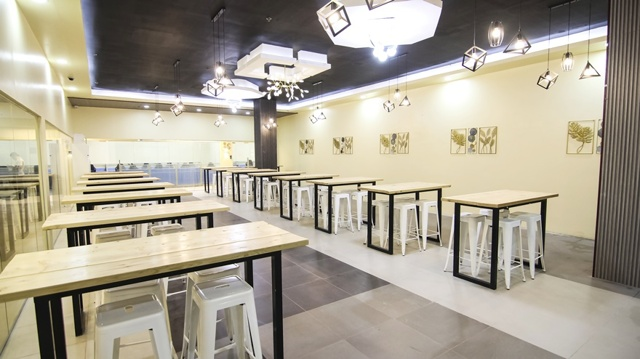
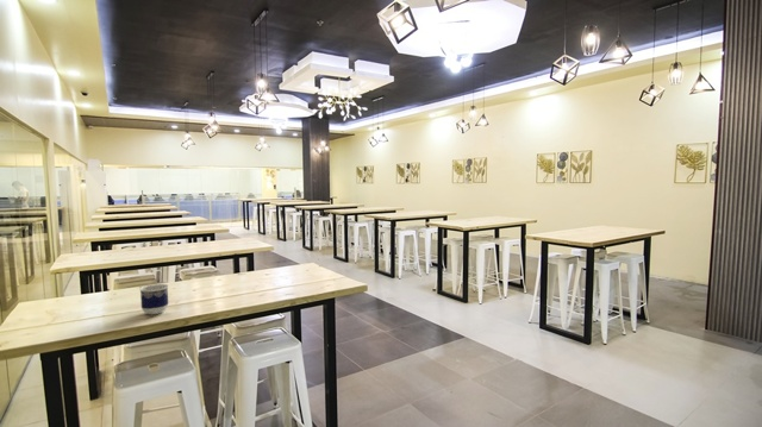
+ cup [138,283,169,315]
